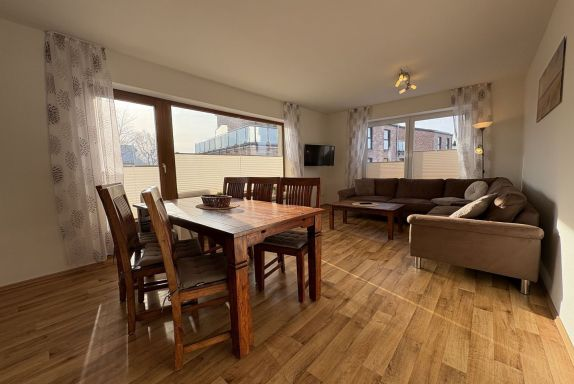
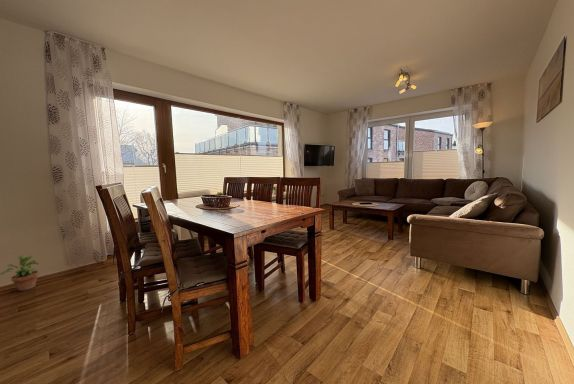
+ potted plant [0,254,40,292]
